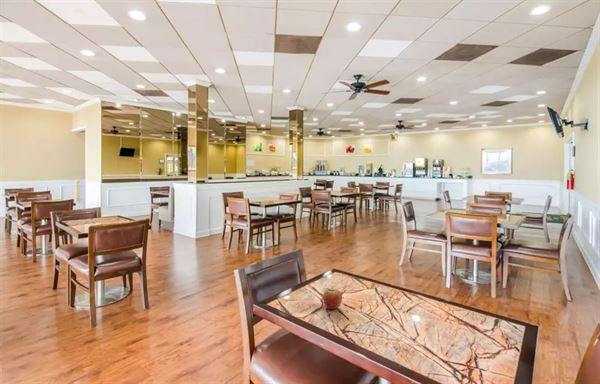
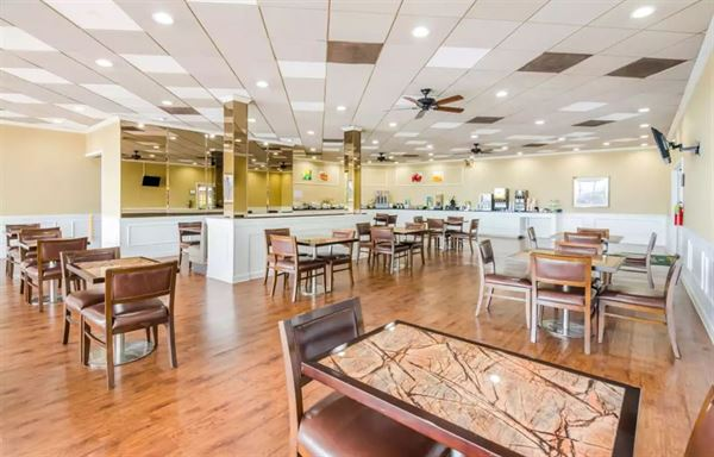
- fruit [322,287,343,310]
